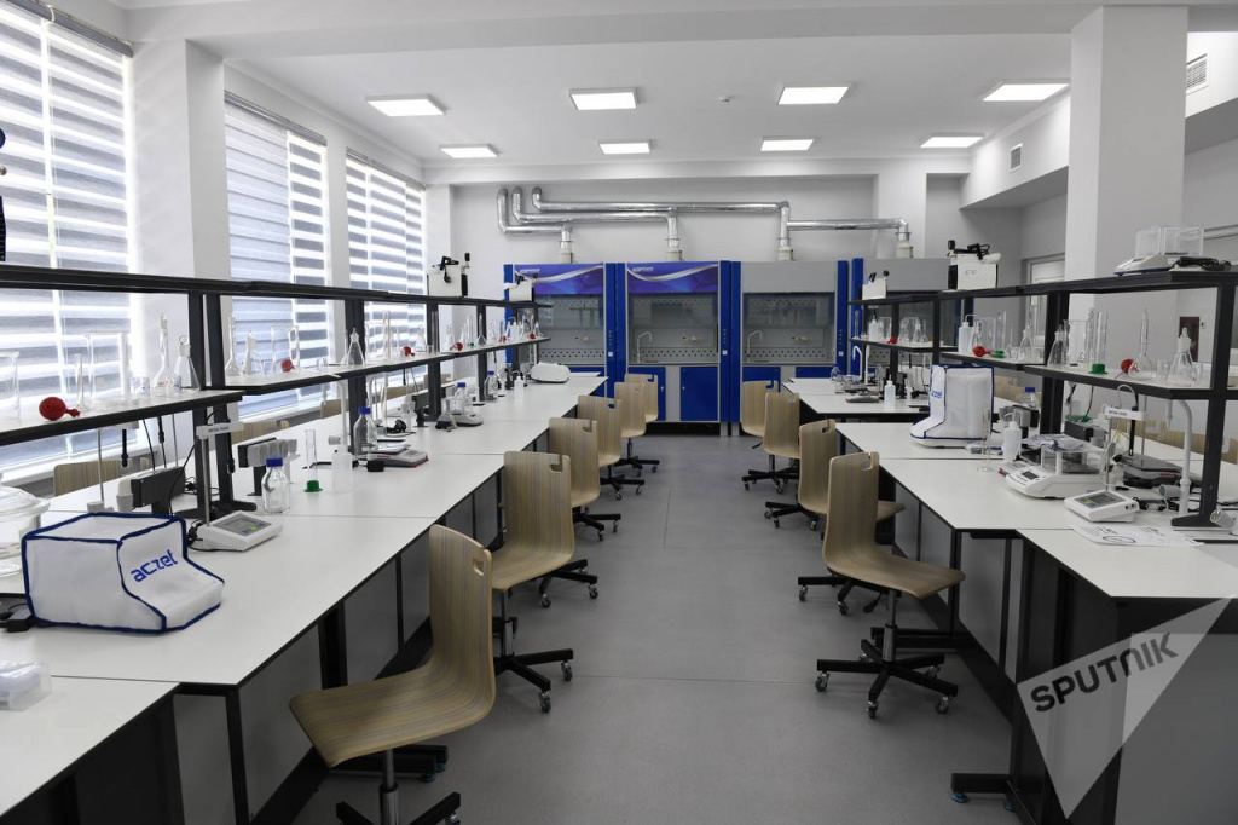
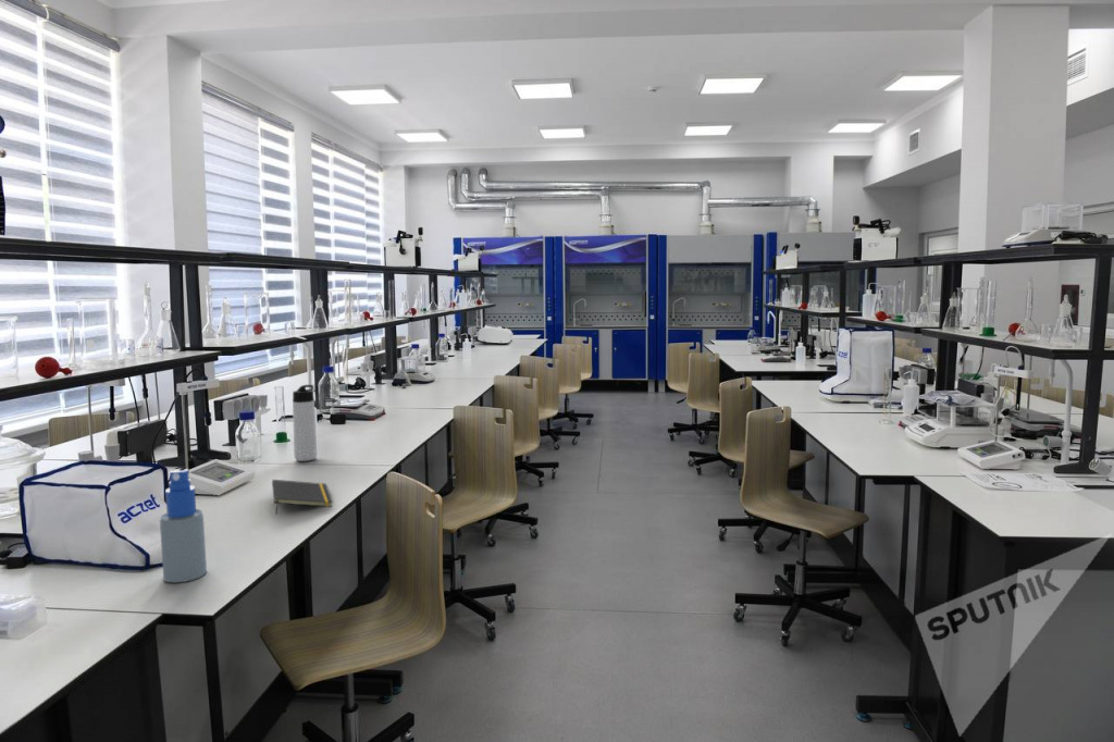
+ notepad [271,479,334,516]
+ spray bottle [159,468,208,583]
+ thermos bottle [292,384,319,462]
